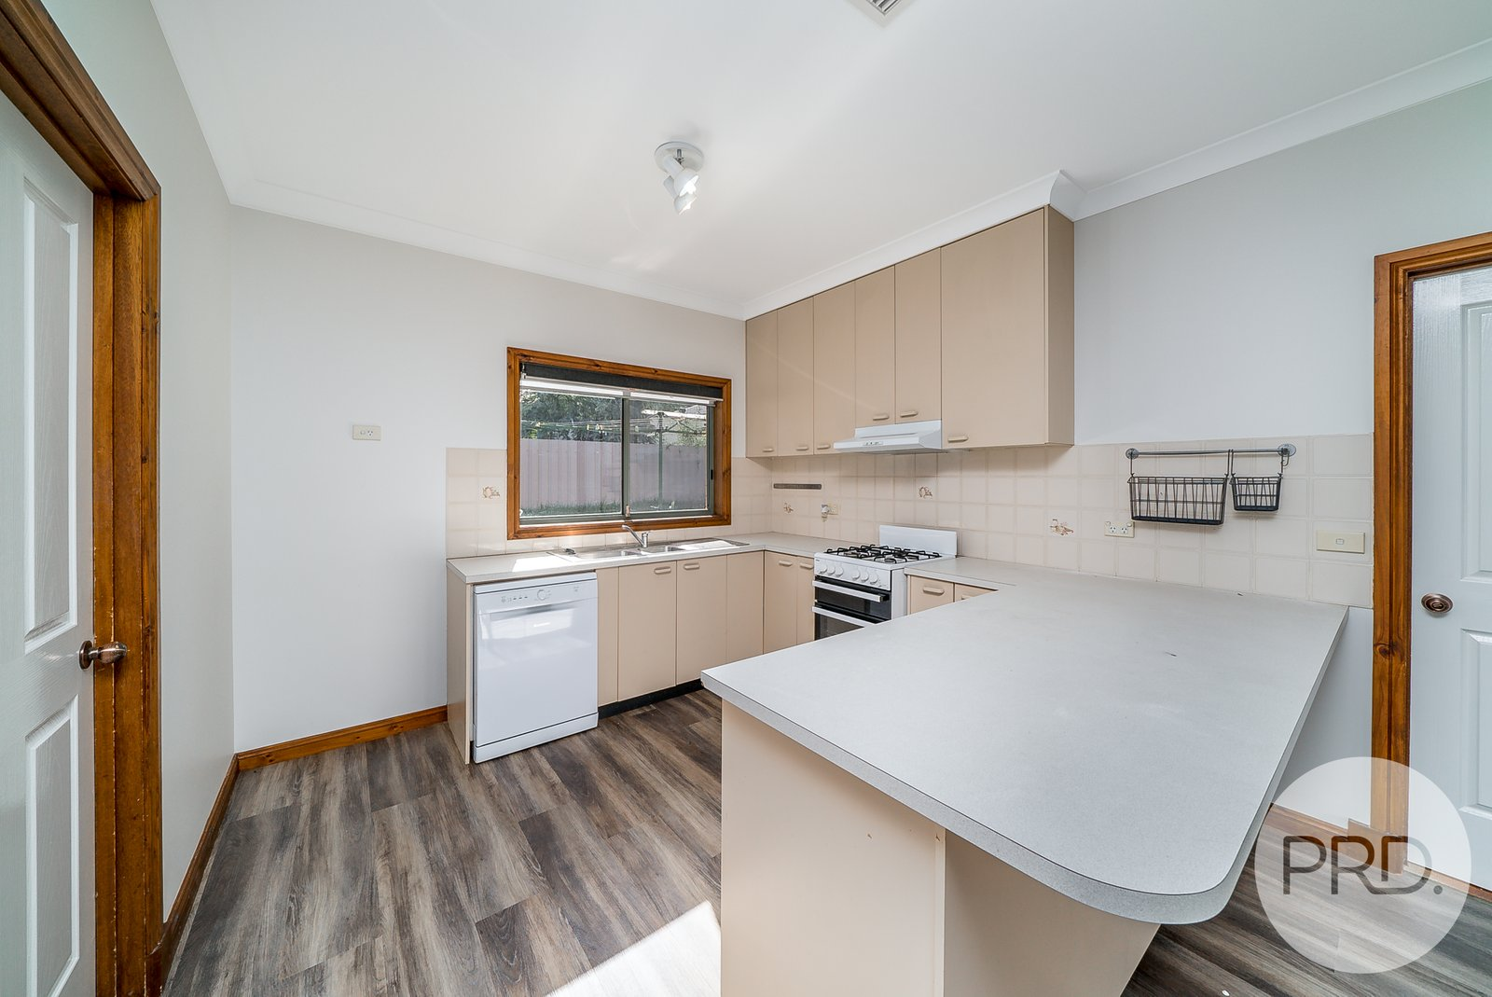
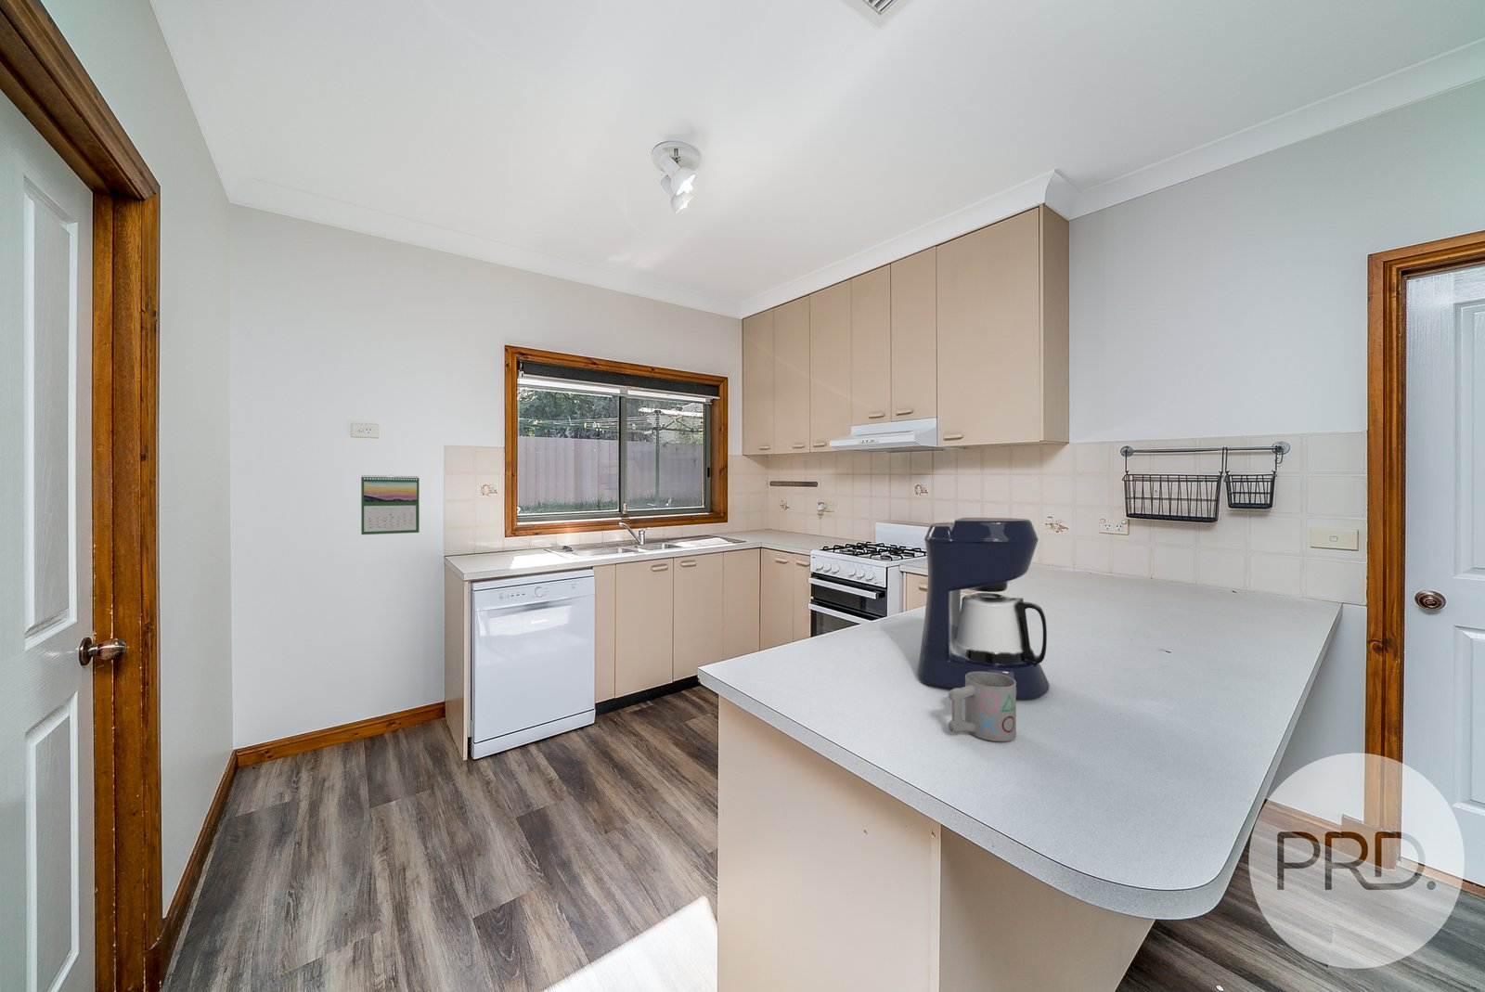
+ coffee maker [916,516,1051,699]
+ calendar [360,473,421,536]
+ mug [948,672,1018,743]
